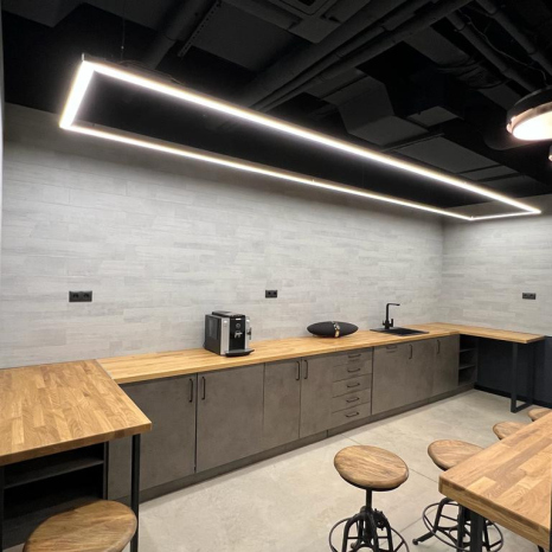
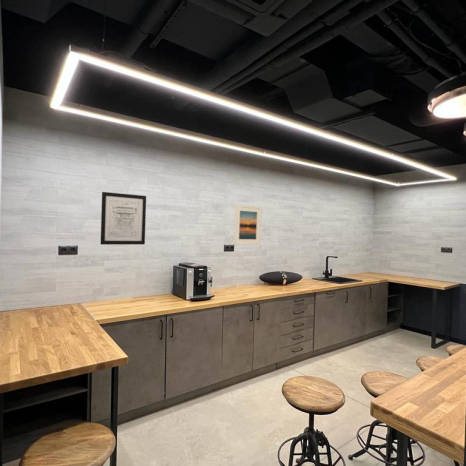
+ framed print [233,204,262,246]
+ wall art [100,191,147,246]
